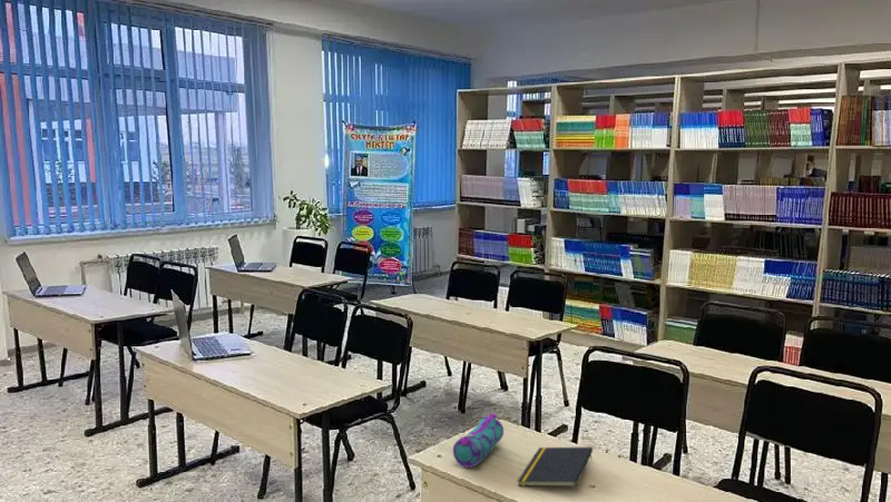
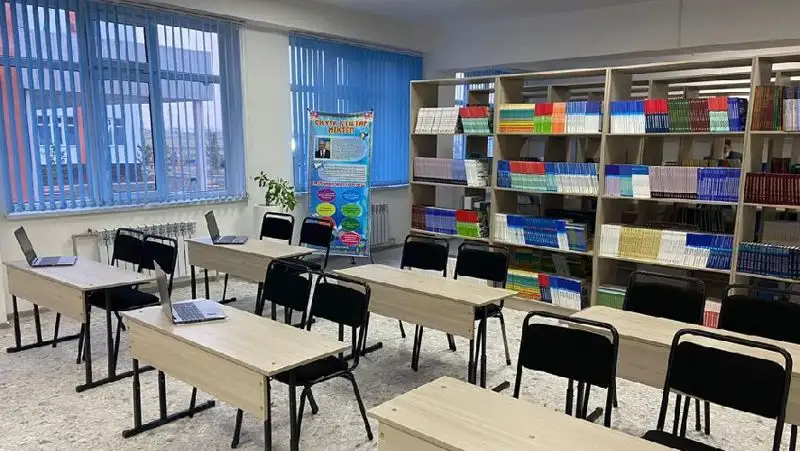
- notepad [517,445,594,488]
- pencil case [452,413,505,469]
